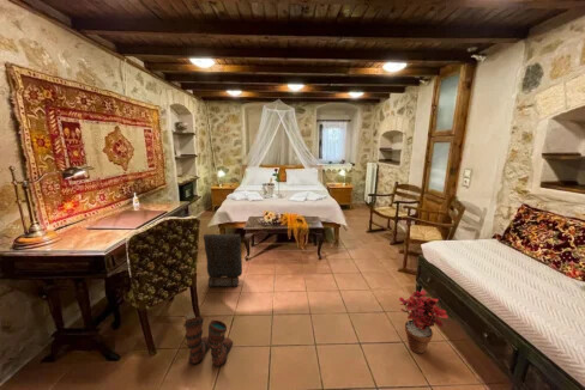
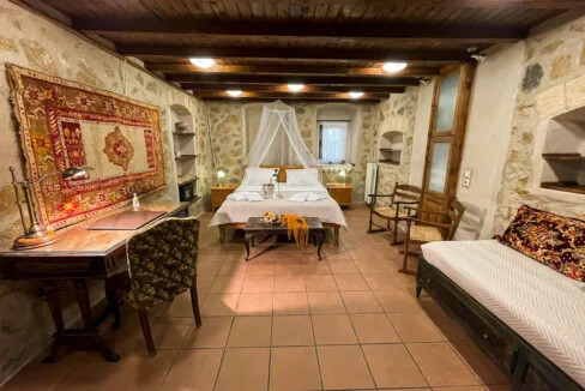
- potted plant [398,290,450,354]
- boots [182,311,234,367]
- shoulder bag [203,233,243,287]
